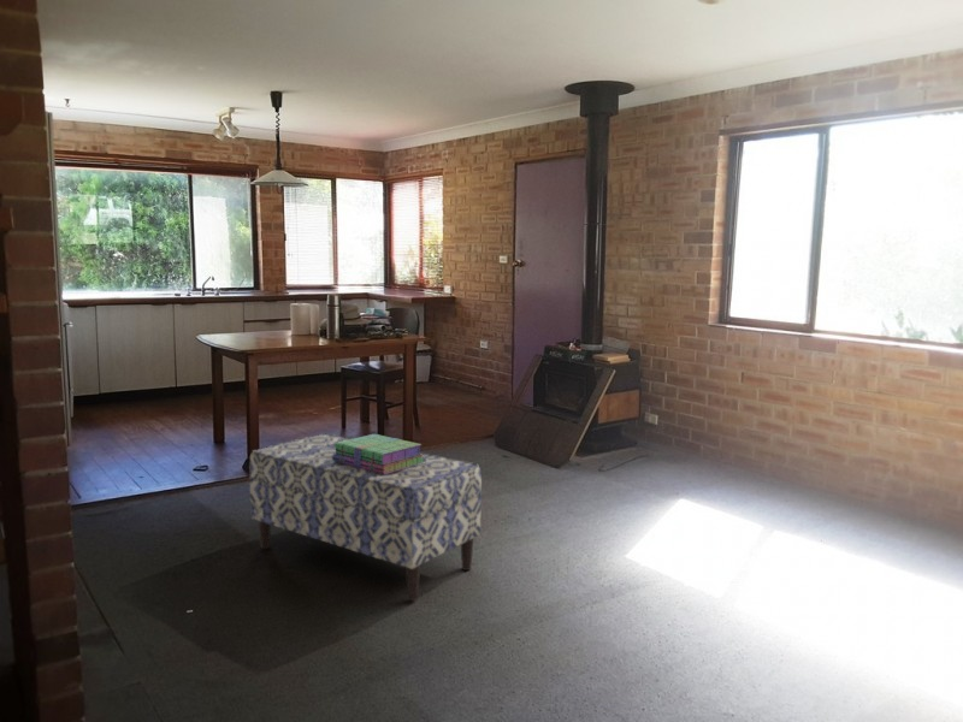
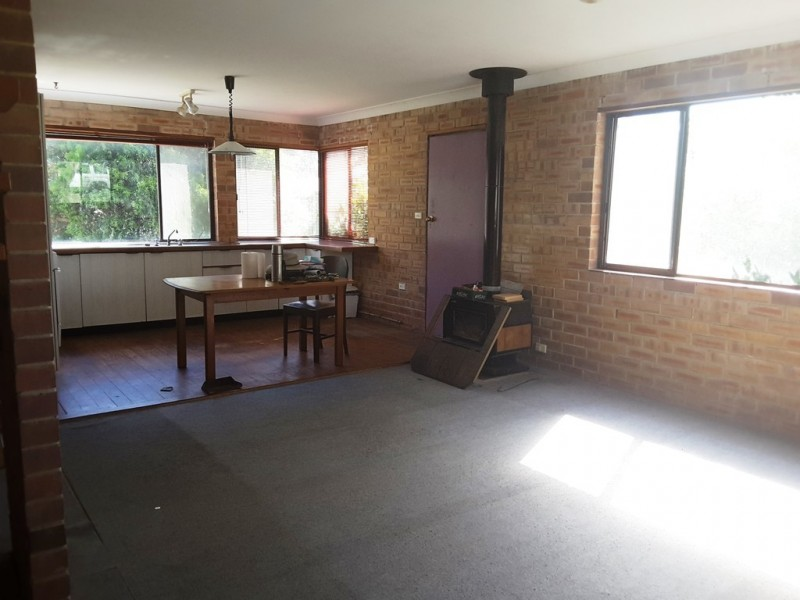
- stack of books [332,433,425,474]
- bench [248,432,483,602]
